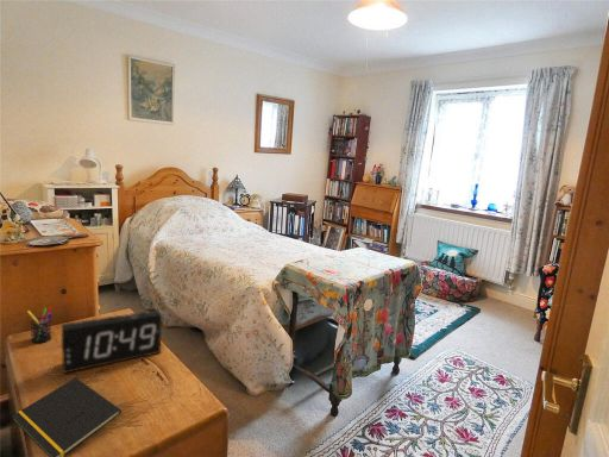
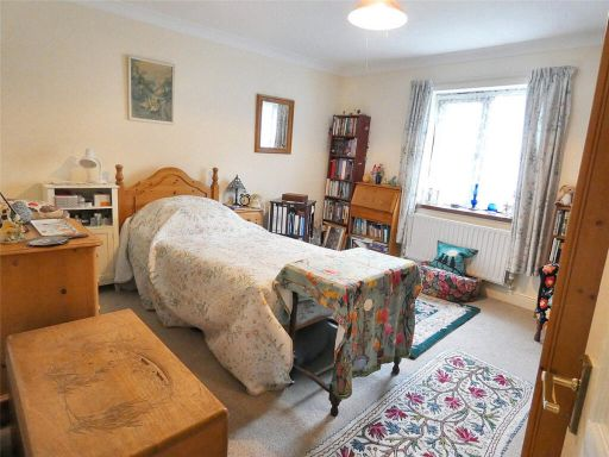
- pen holder [26,306,54,344]
- notepad [11,377,123,457]
- alarm clock [61,308,163,375]
